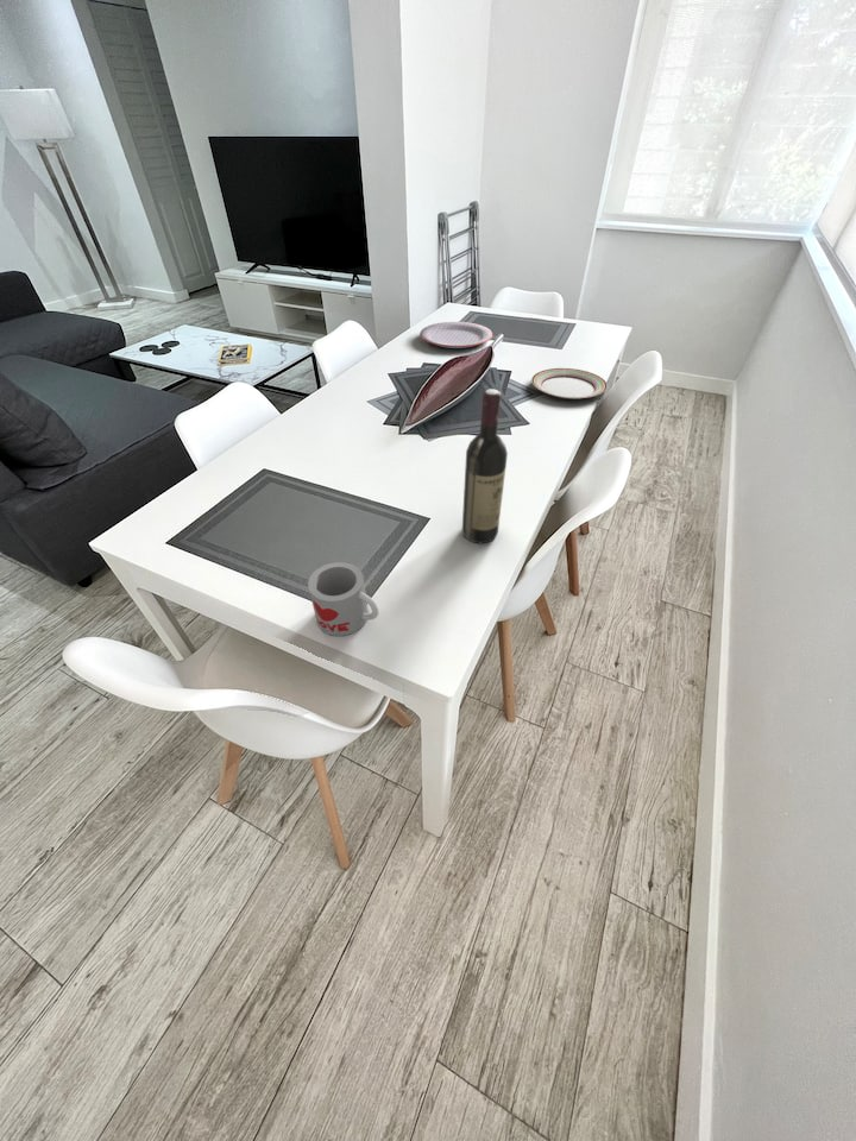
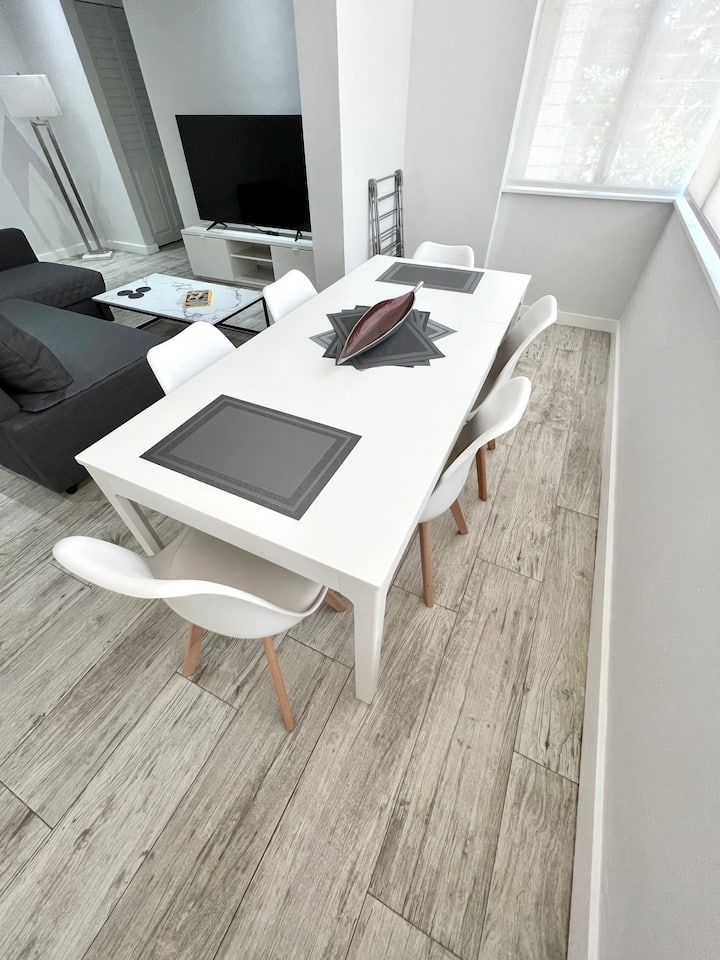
- plate [418,321,493,349]
- plate [530,367,609,401]
- mug [307,561,379,637]
- wine bottle [461,387,509,544]
